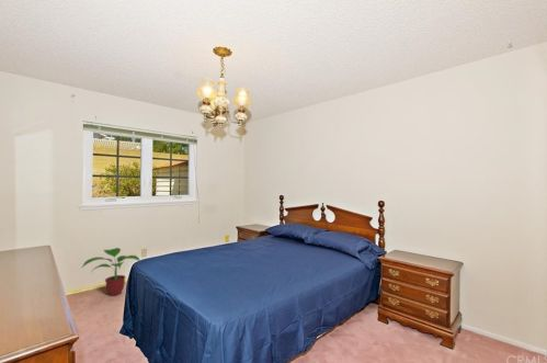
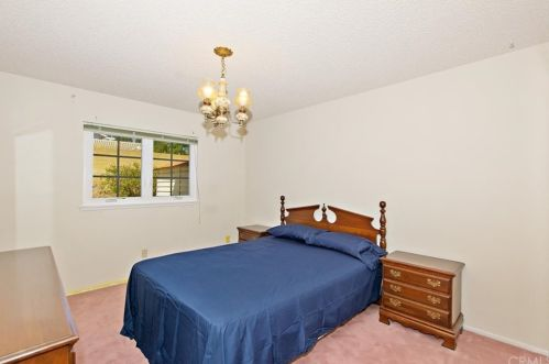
- potted plant [80,247,141,297]
